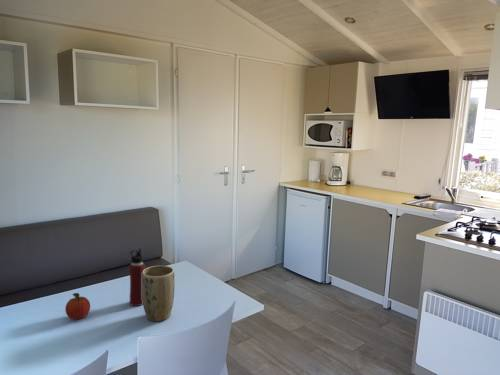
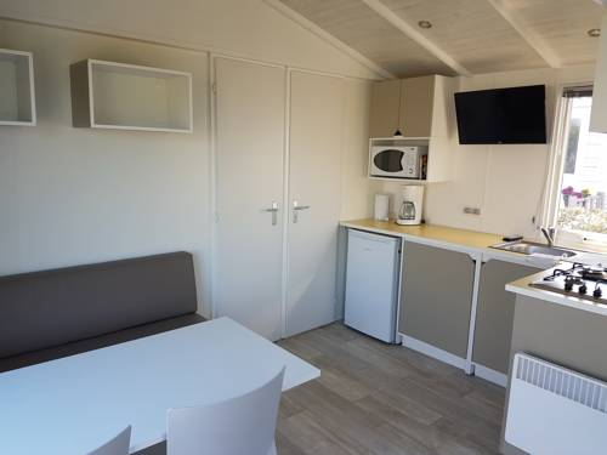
- water bottle [128,248,146,307]
- plant pot [142,265,176,322]
- fruit [64,292,91,321]
